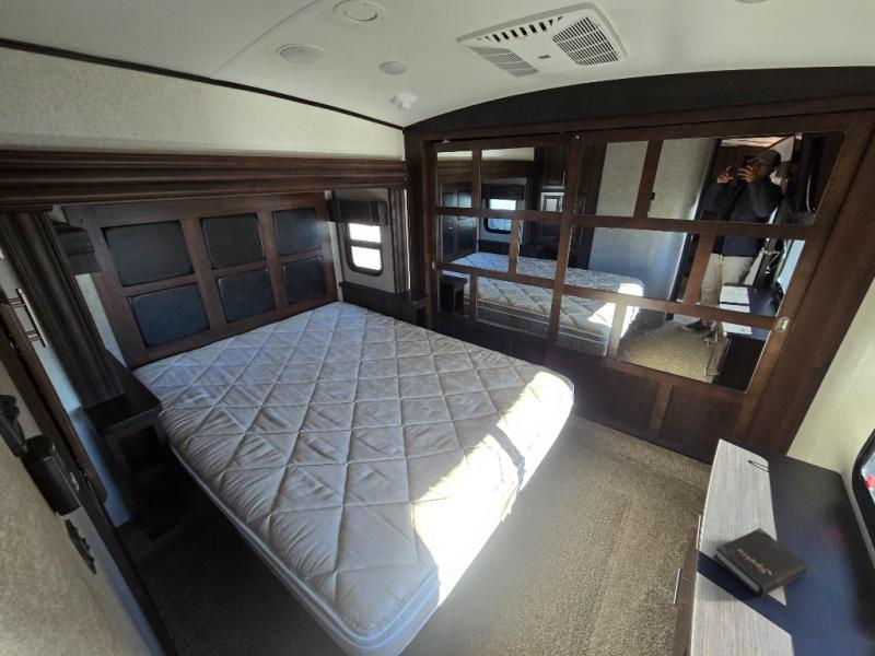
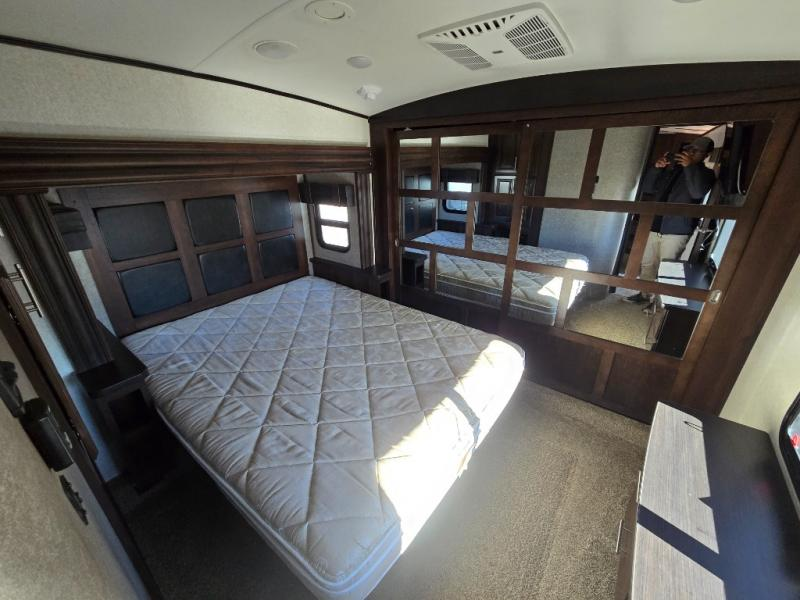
- hardback book [712,527,809,599]
